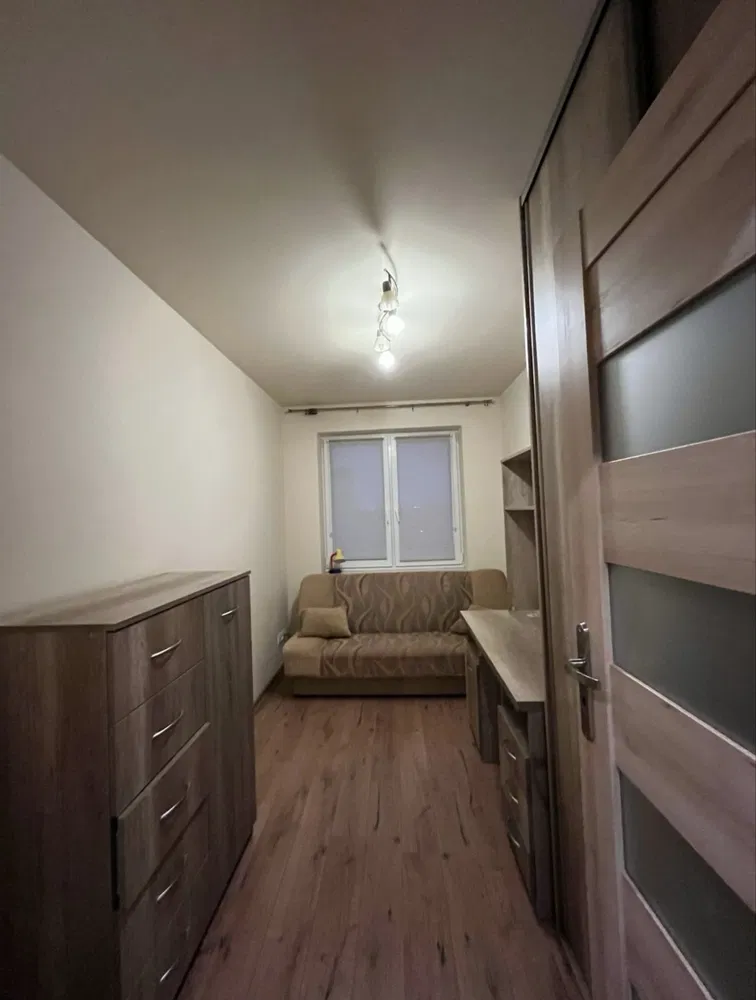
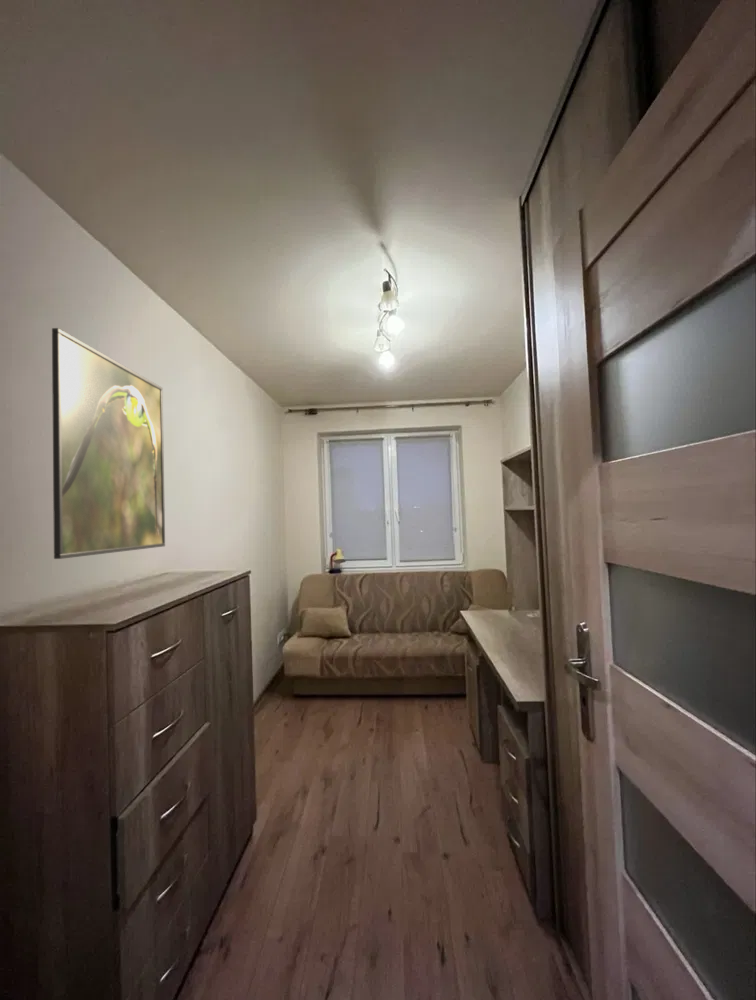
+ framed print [51,327,166,560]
